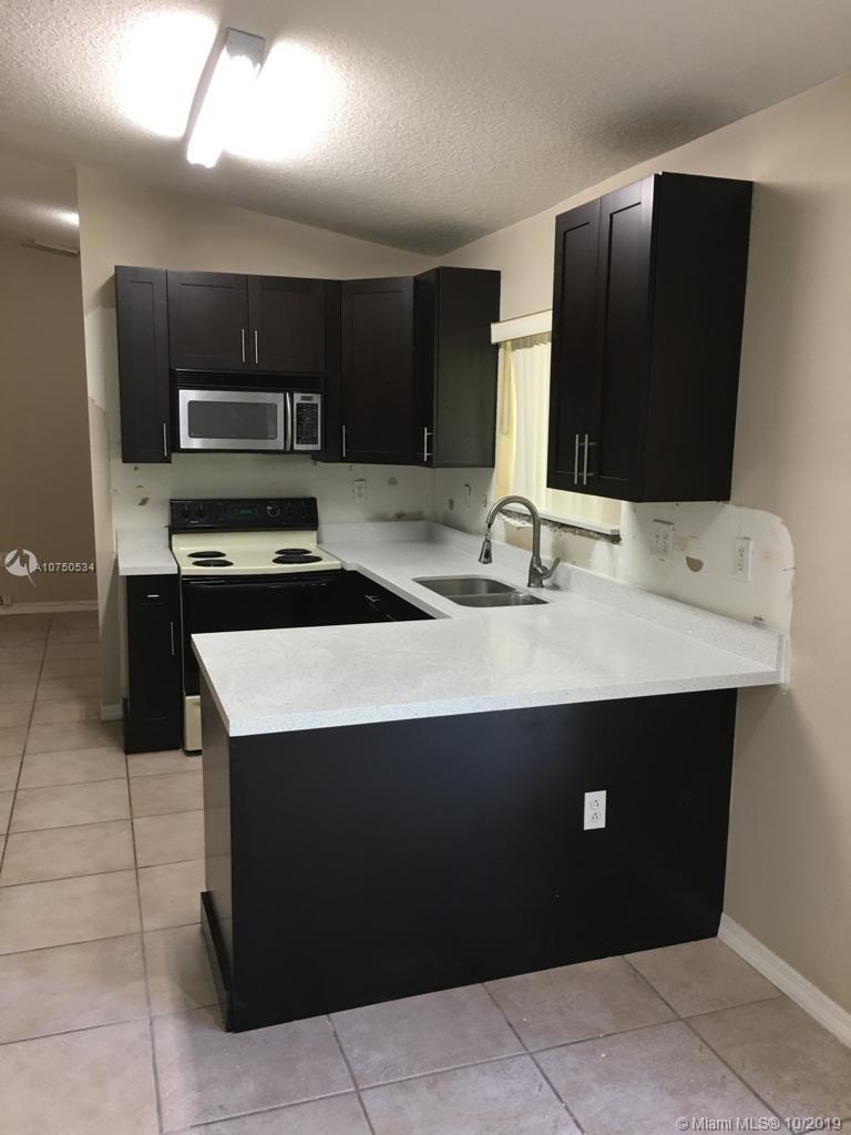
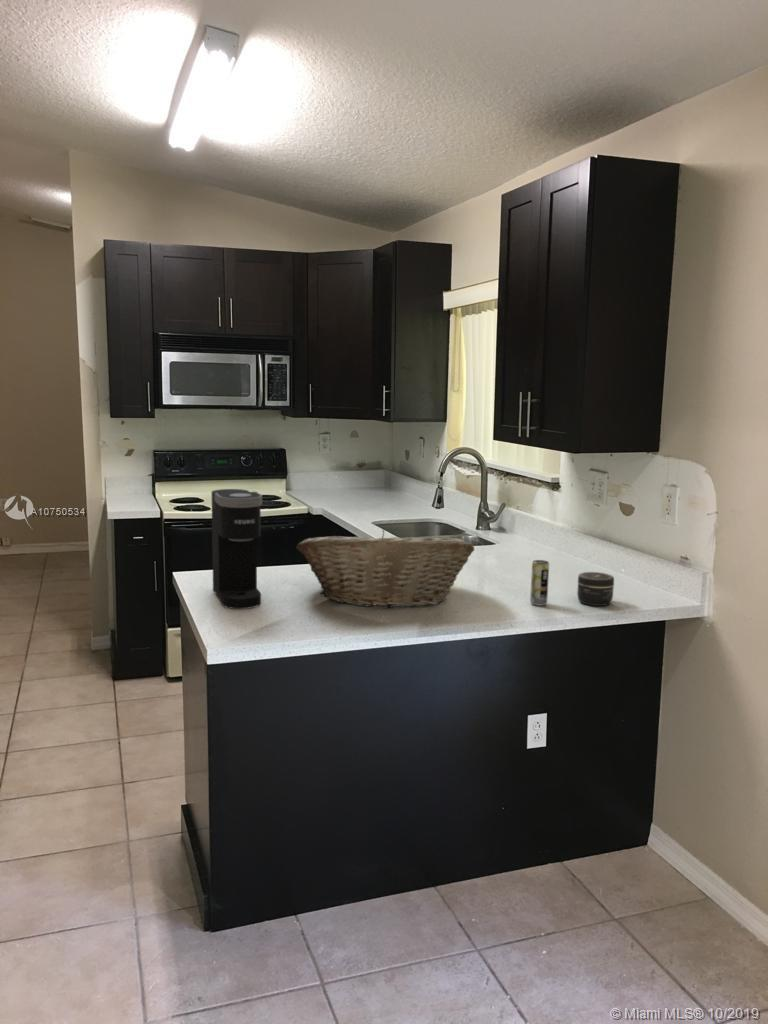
+ jar [576,571,615,607]
+ coffee maker [211,488,263,610]
+ beverage can [529,559,550,607]
+ fruit basket [295,529,475,609]
